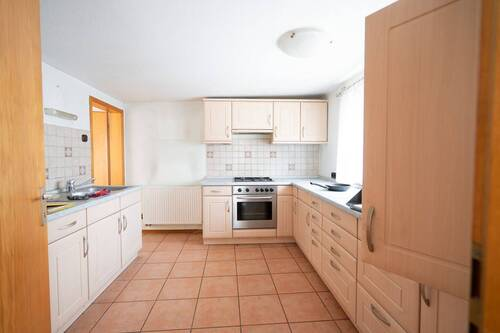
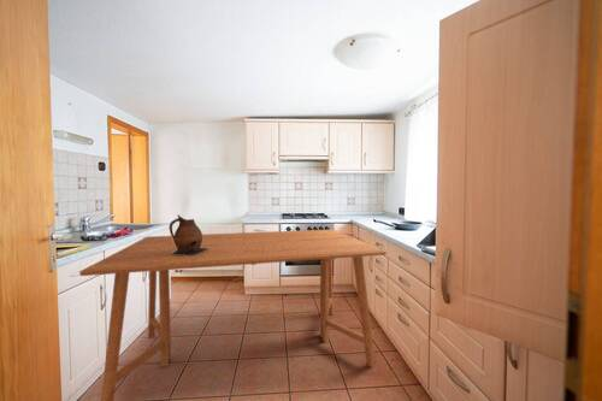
+ dining table [78,228,388,401]
+ ceramic pitcher [169,213,208,255]
